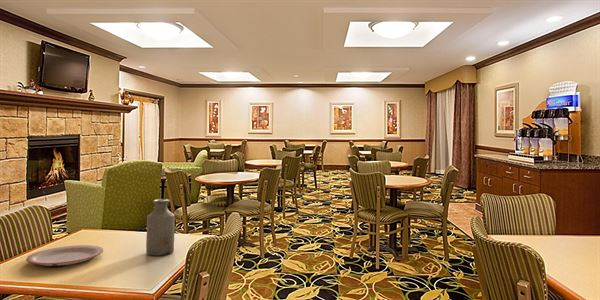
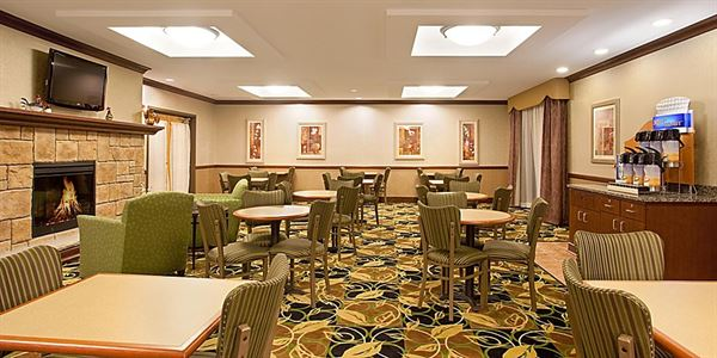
- plate [25,244,104,267]
- bottle [145,198,176,257]
